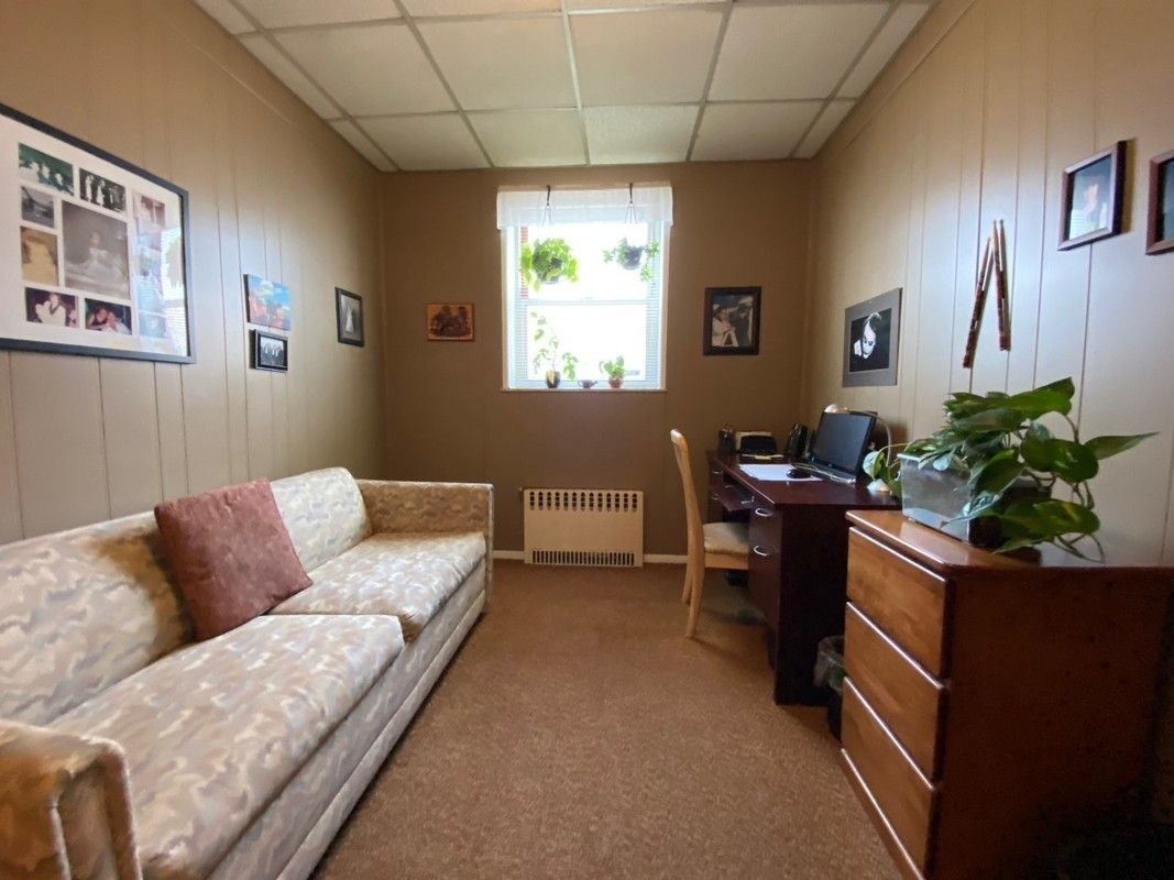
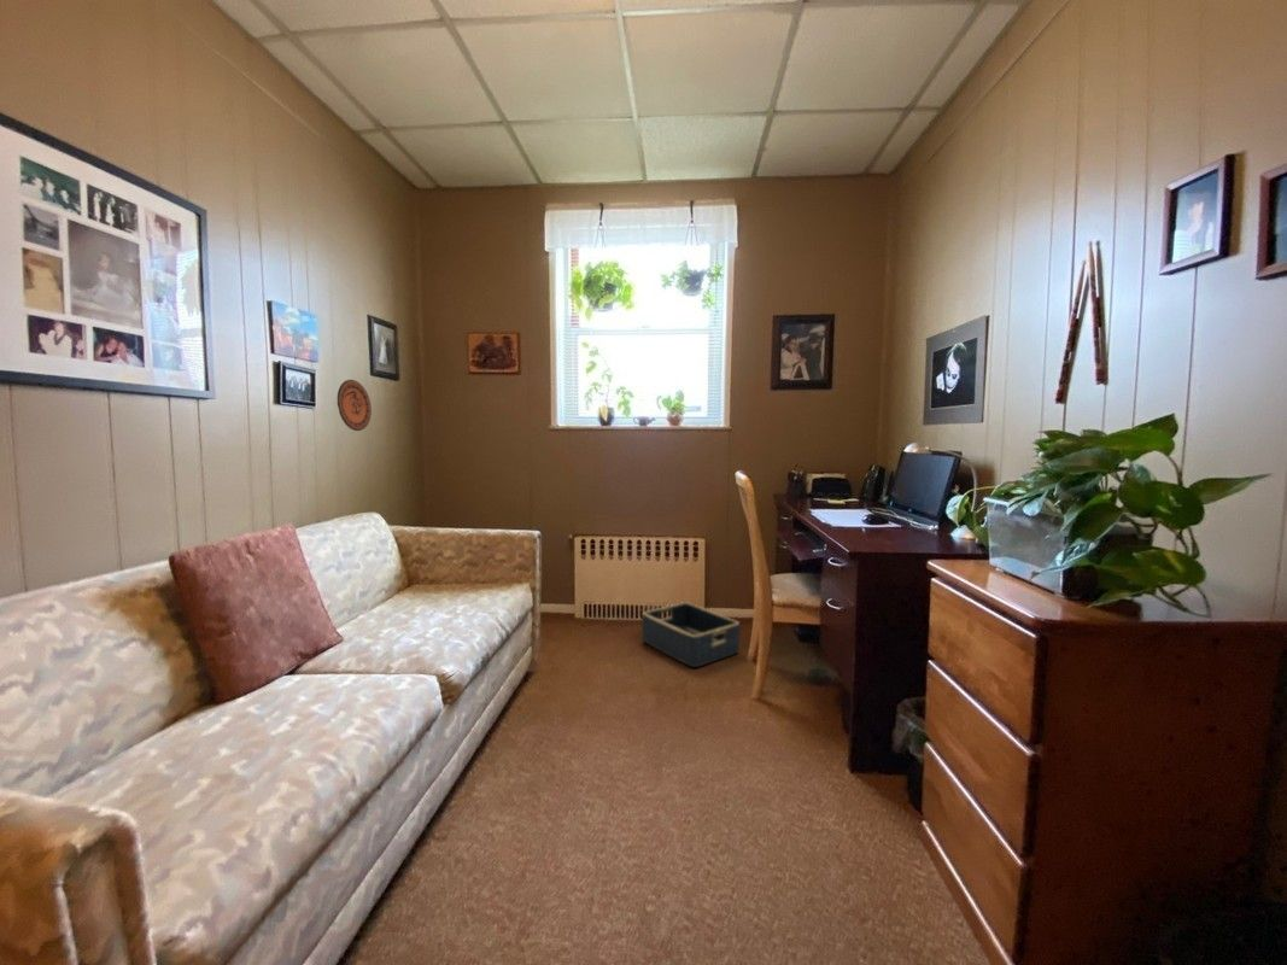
+ basket [640,601,742,668]
+ decorative plate [337,379,373,432]
